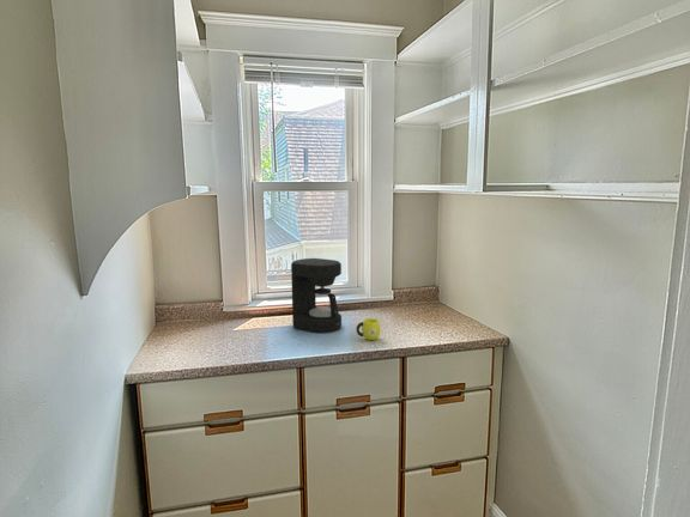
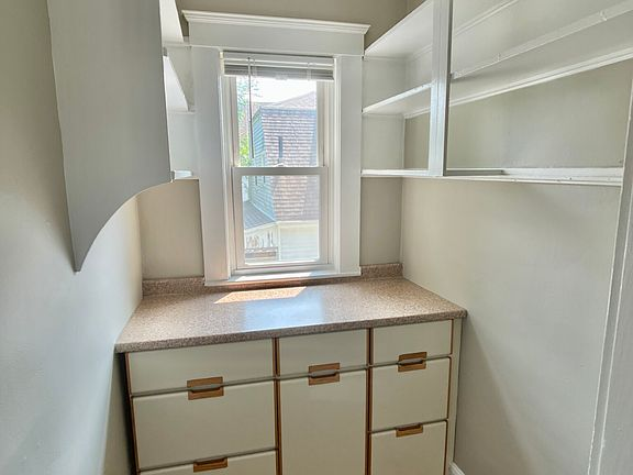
- coffee maker [290,257,343,334]
- cup [356,317,382,341]
